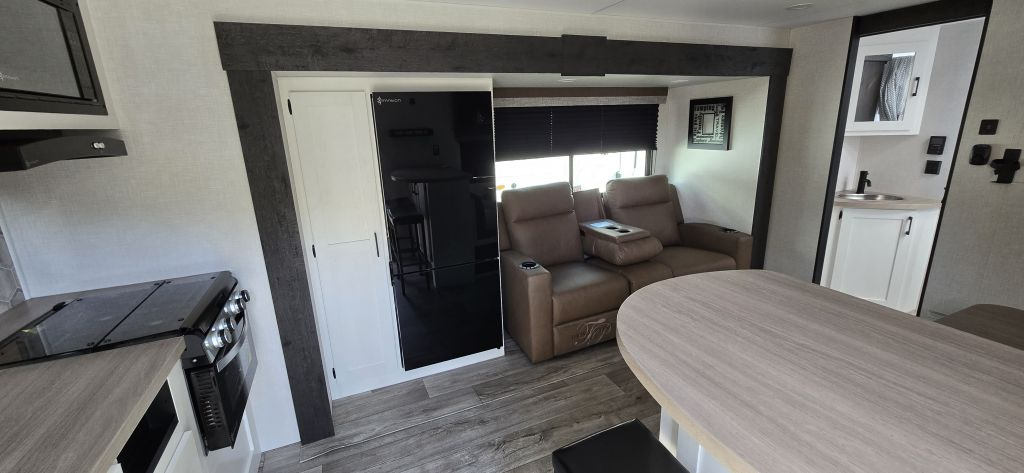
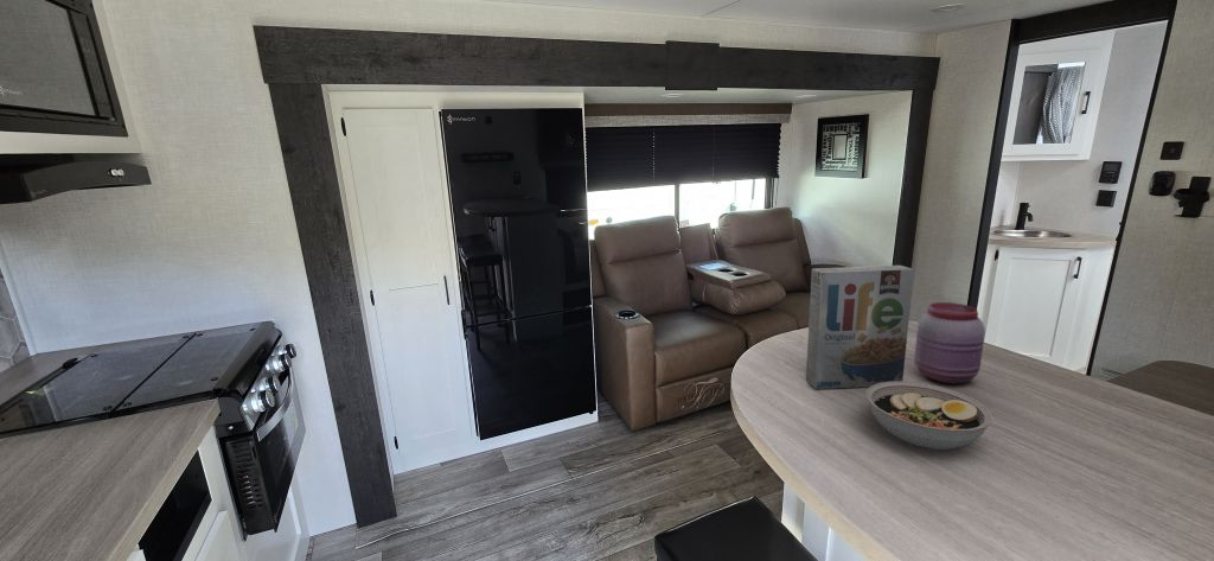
+ cereal box [805,264,915,390]
+ bowl [864,380,993,451]
+ jar [913,301,986,384]
